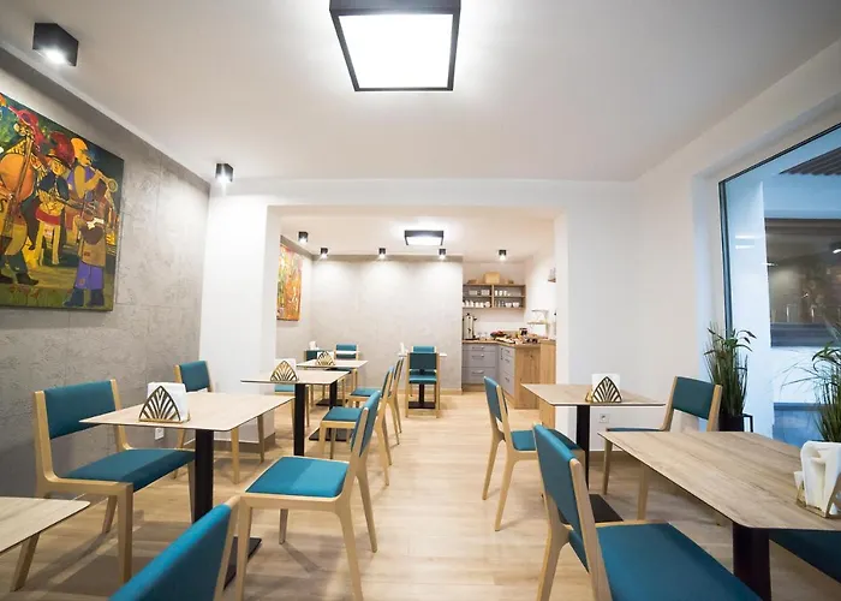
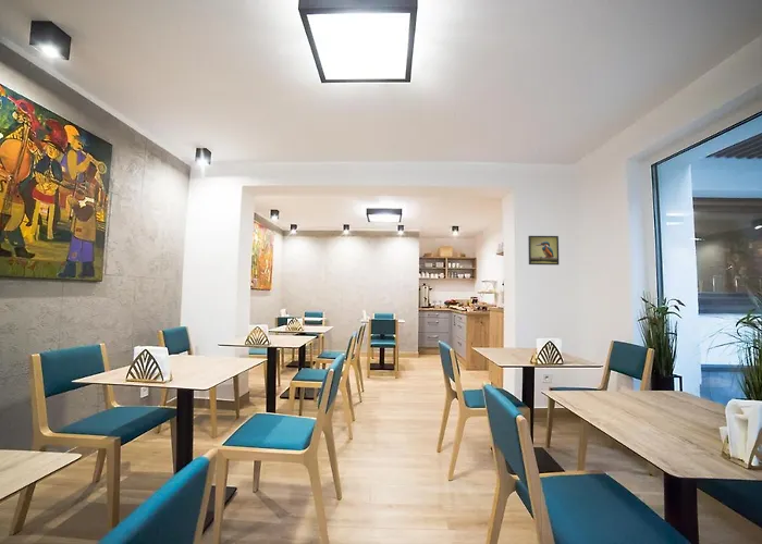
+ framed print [527,235,560,265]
